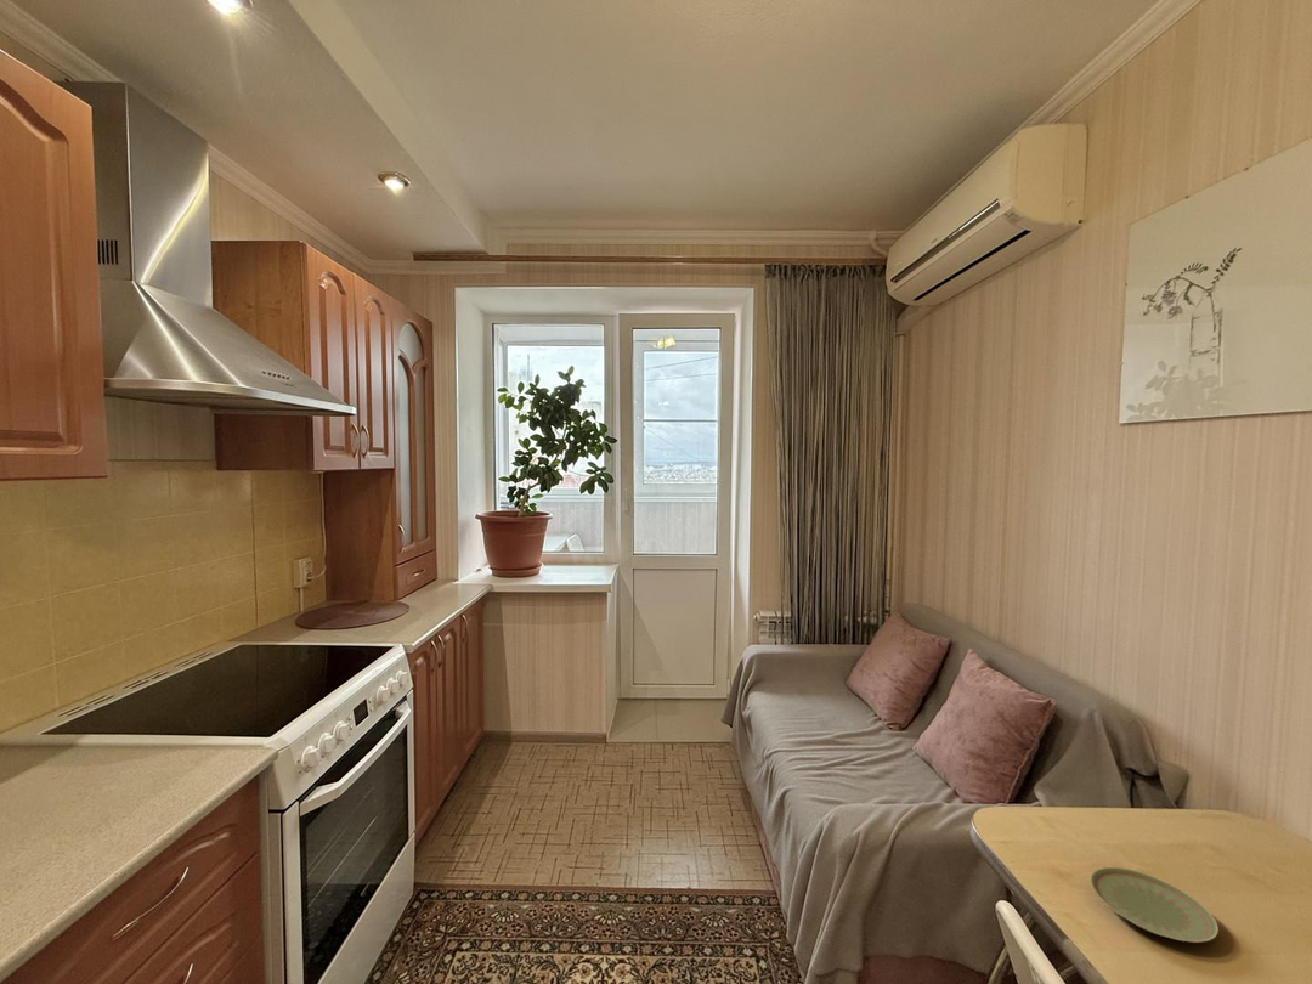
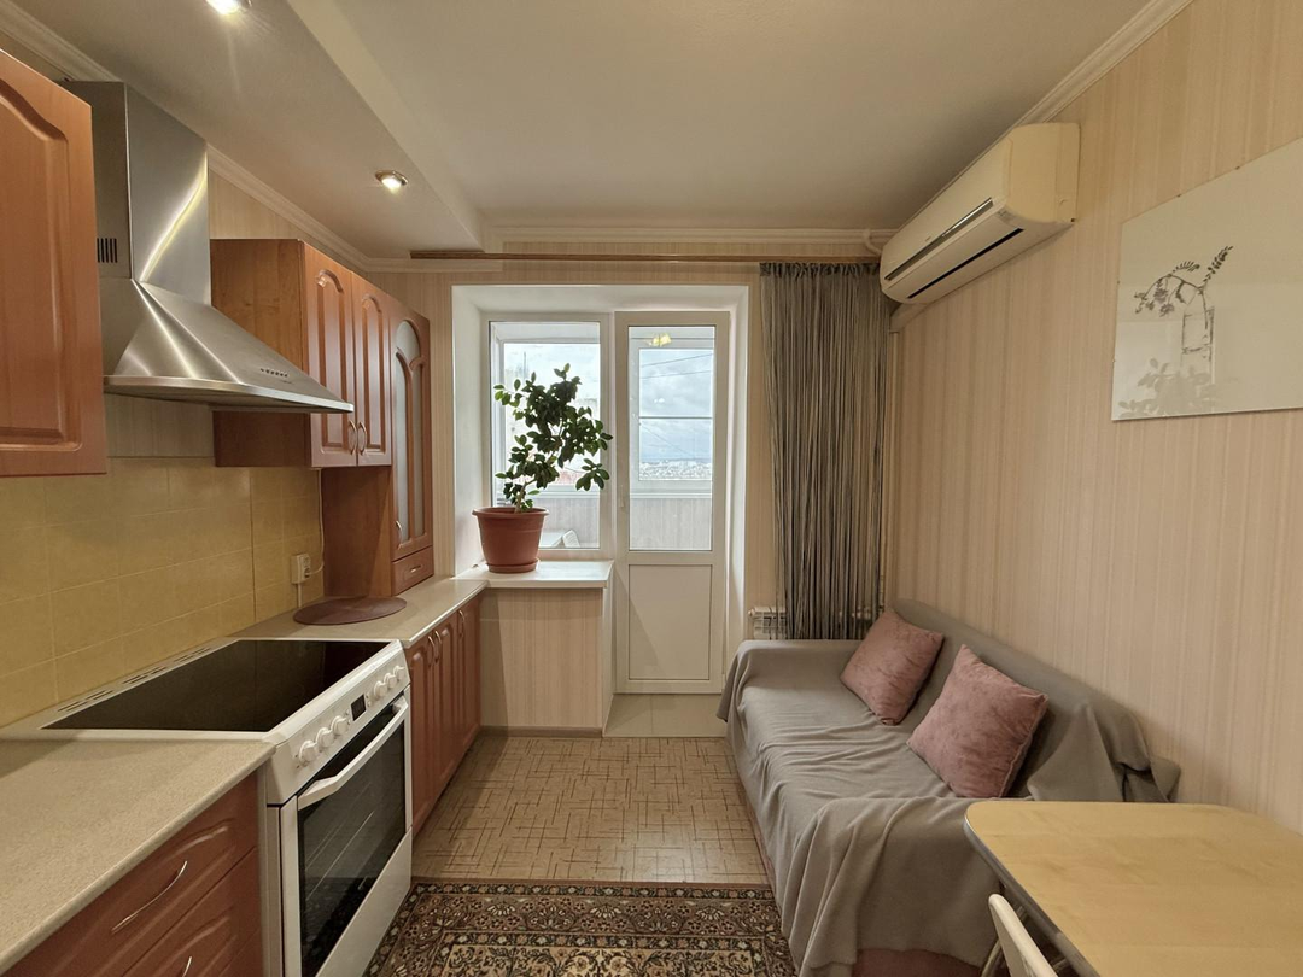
- plate [1088,866,1220,944]
